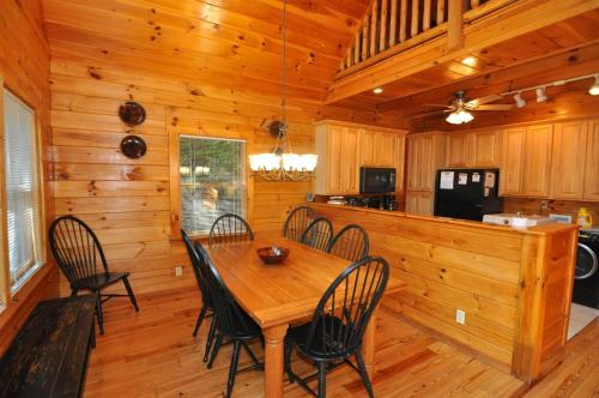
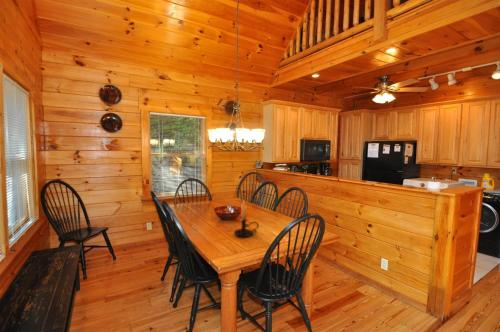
+ candle holder [233,200,260,238]
